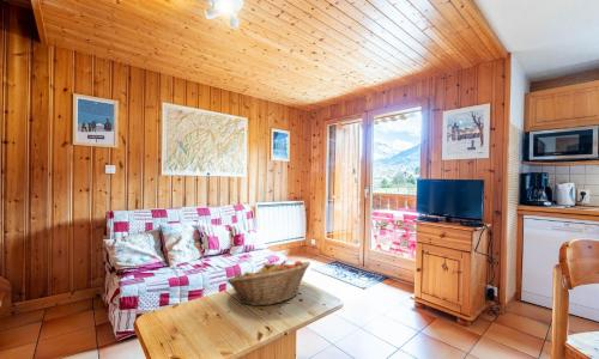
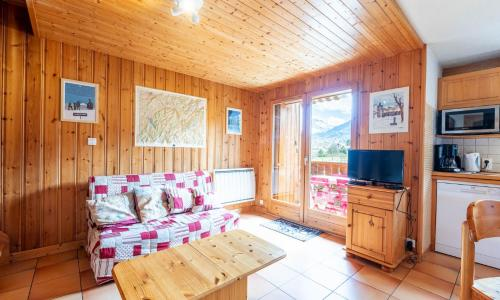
- fruit basket [225,260,311,306]
